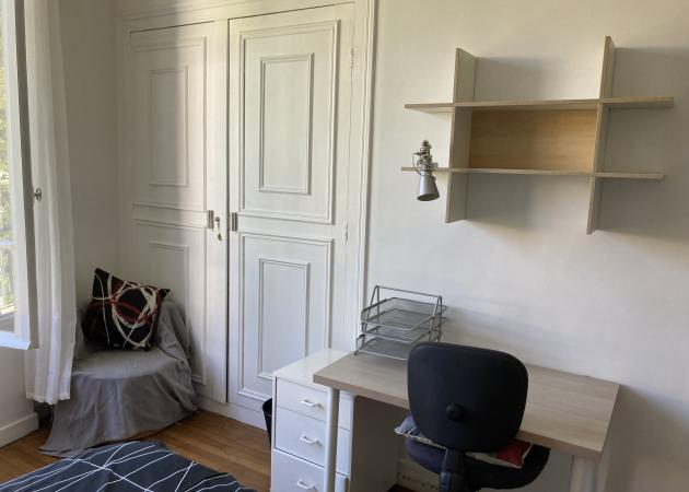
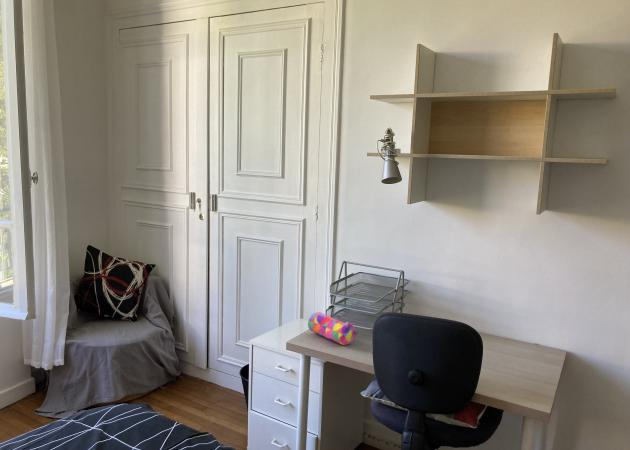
+ pencil case [307,311,359,346]
